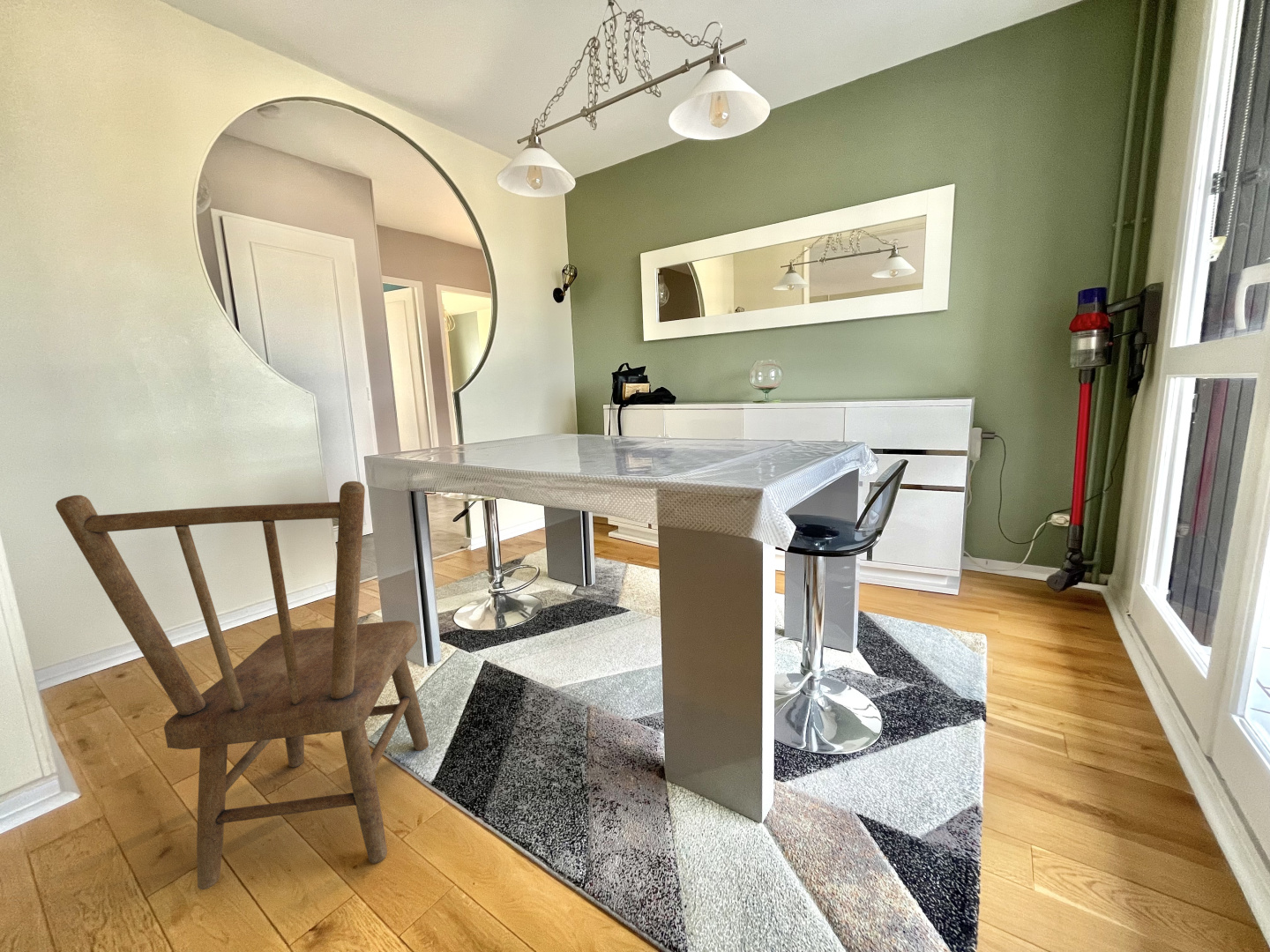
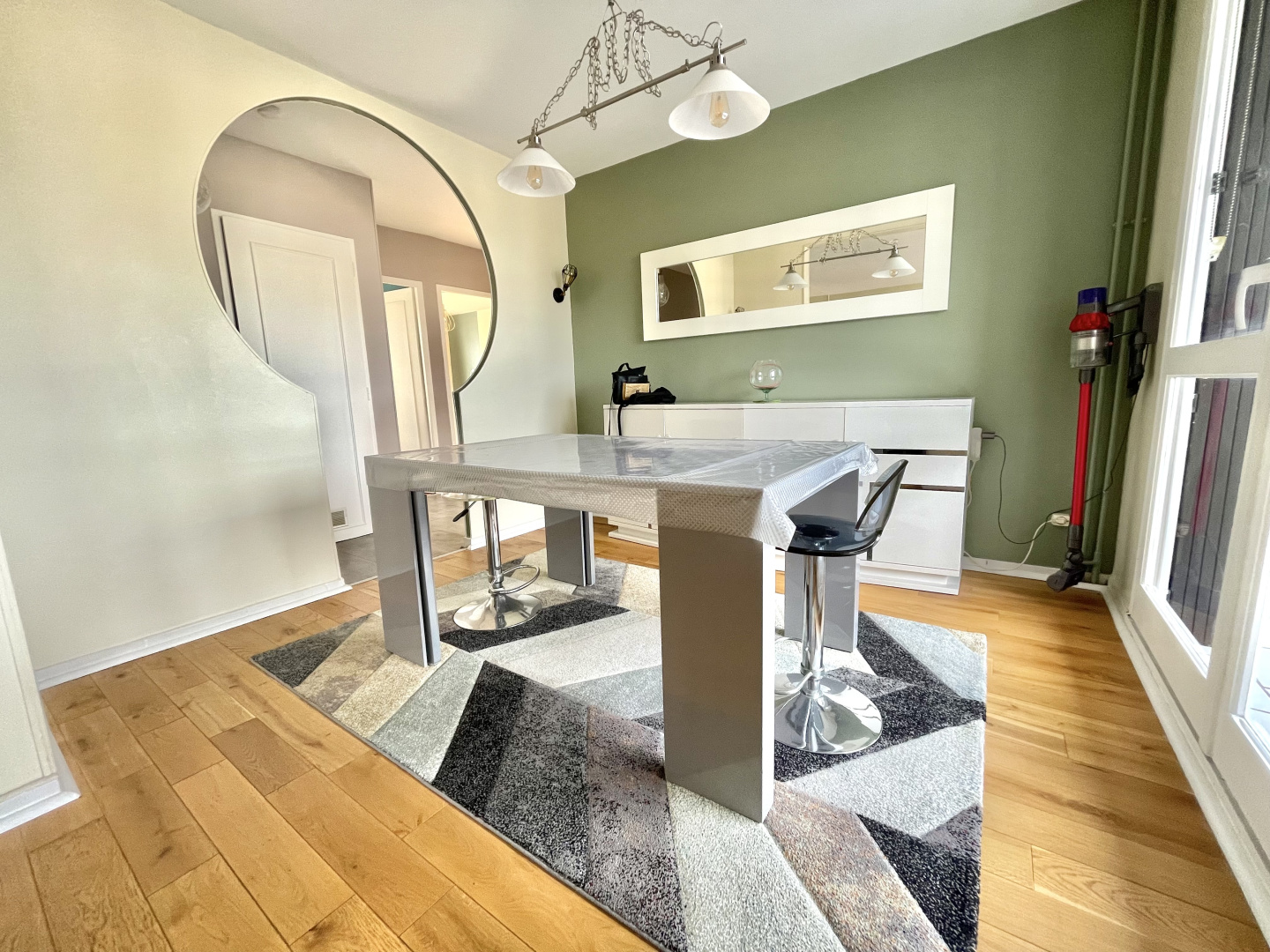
- dining chair [55,480,430,890]
